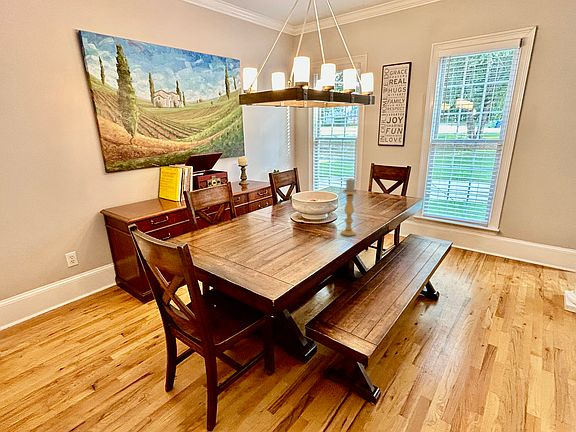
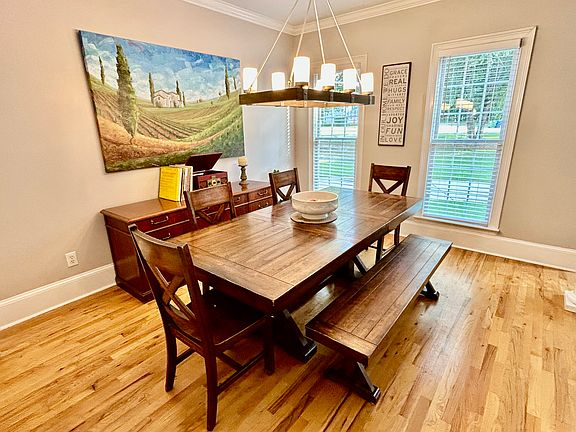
- candle holder [340,177,359,237]
